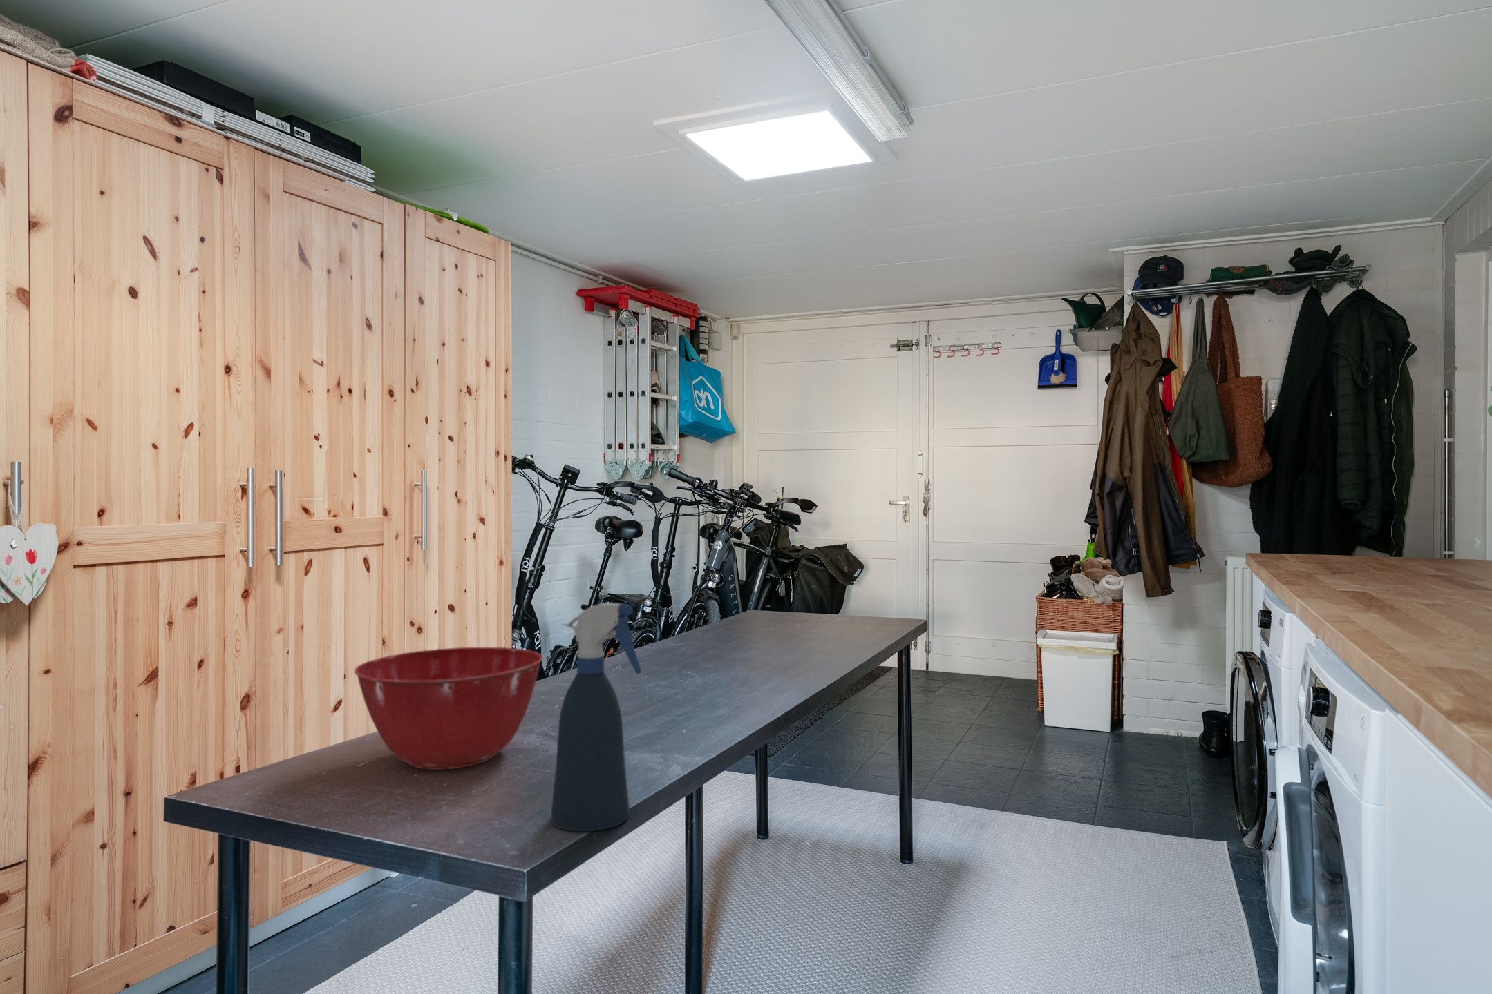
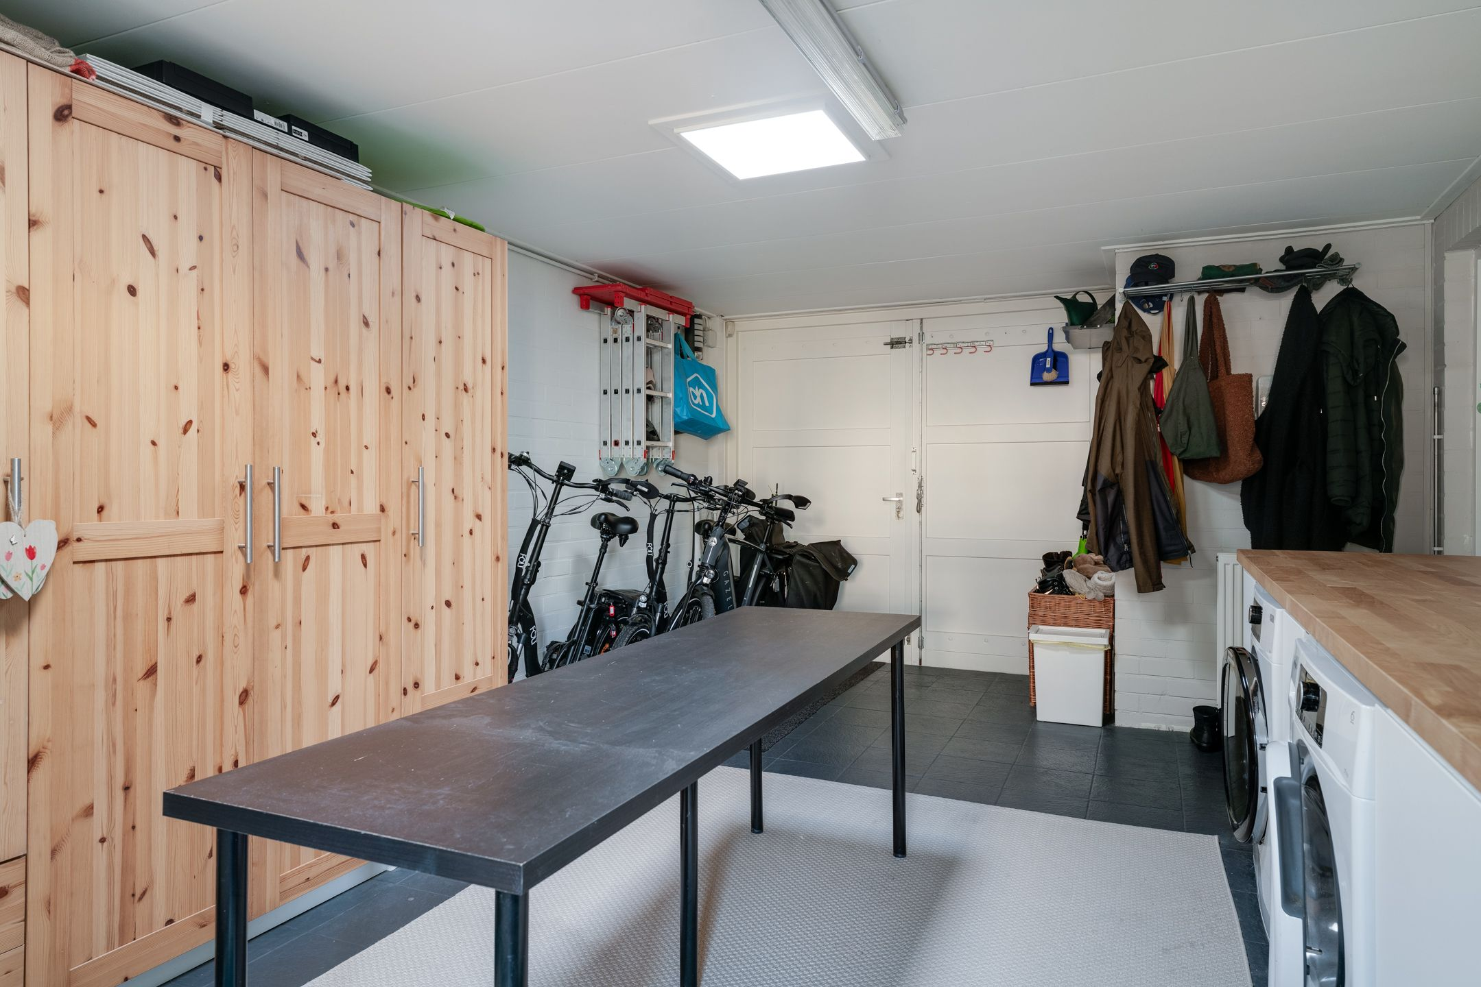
- mixing bowl [354,647,544,770]
- spray bottle [551,602,642,832]
